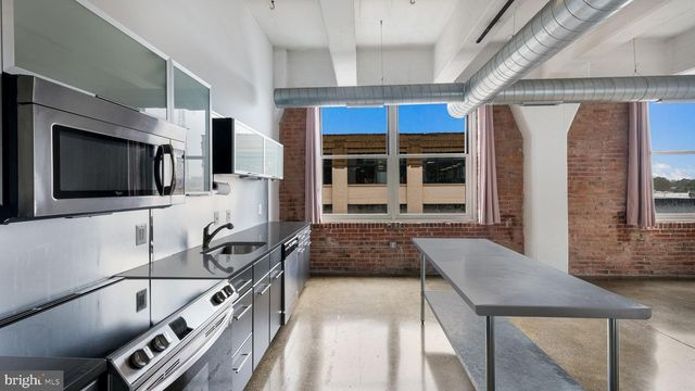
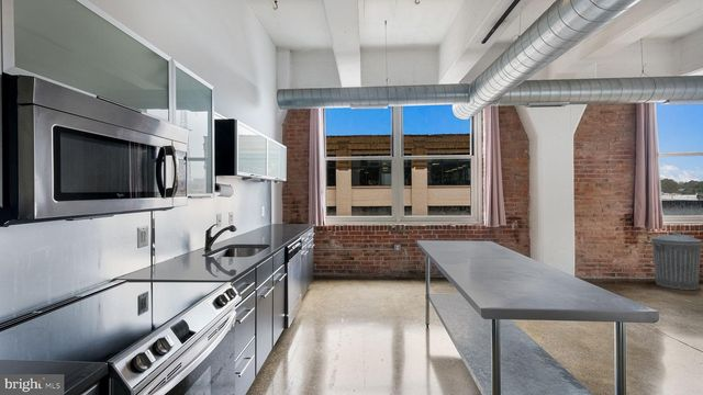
+ trash can [650,232,703,291]
